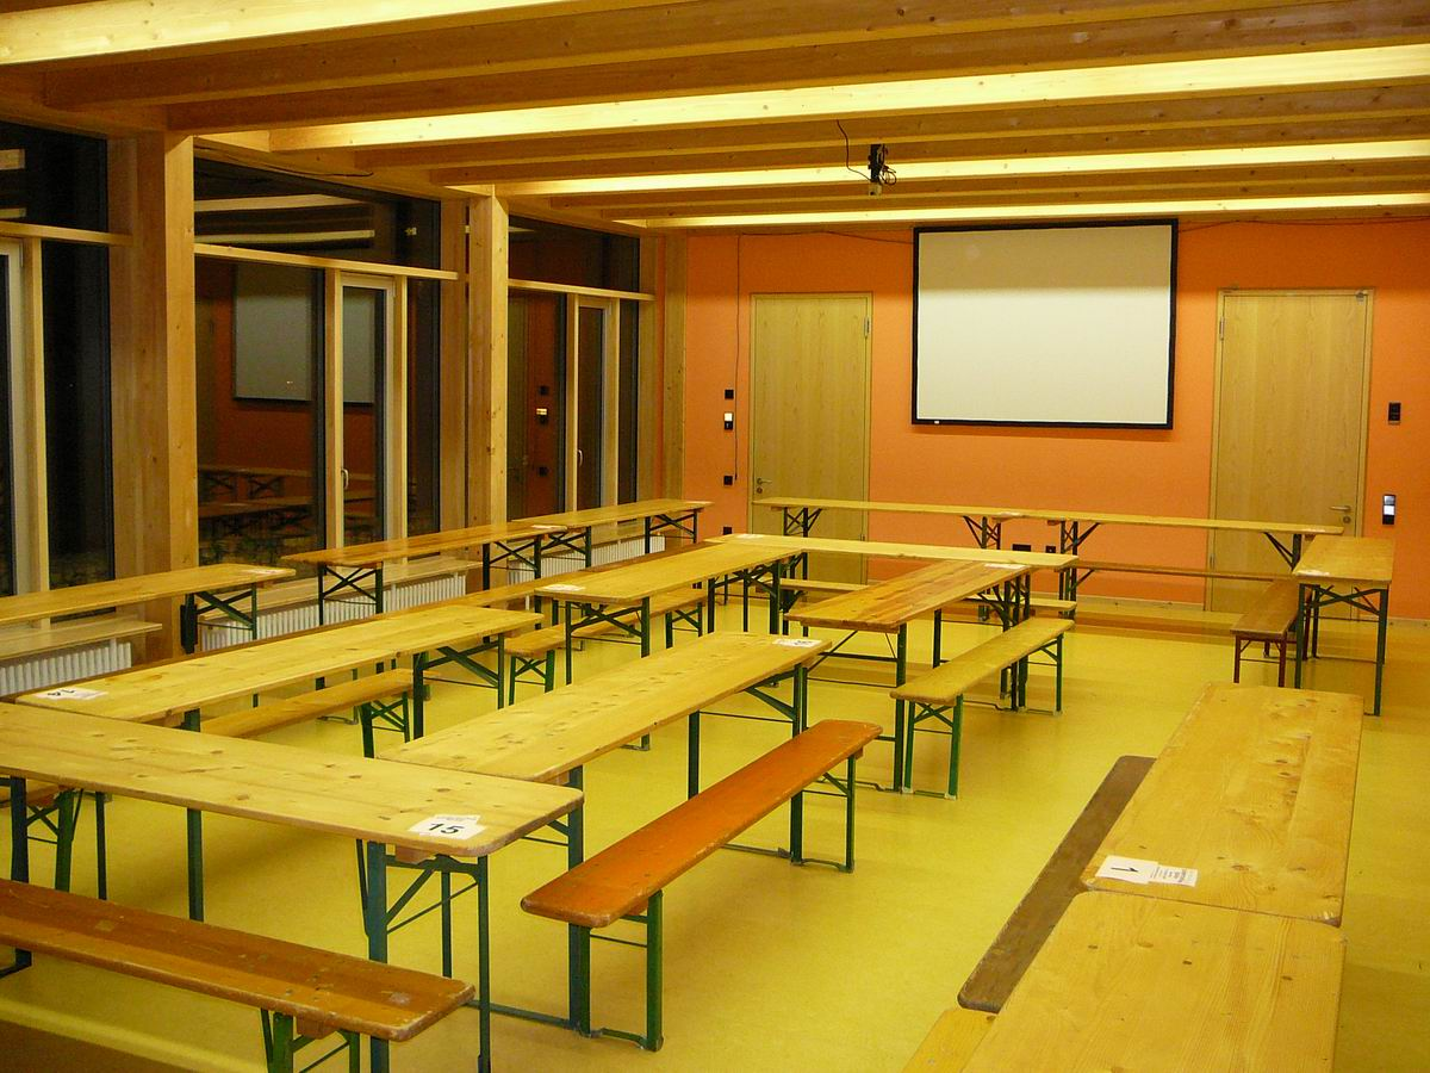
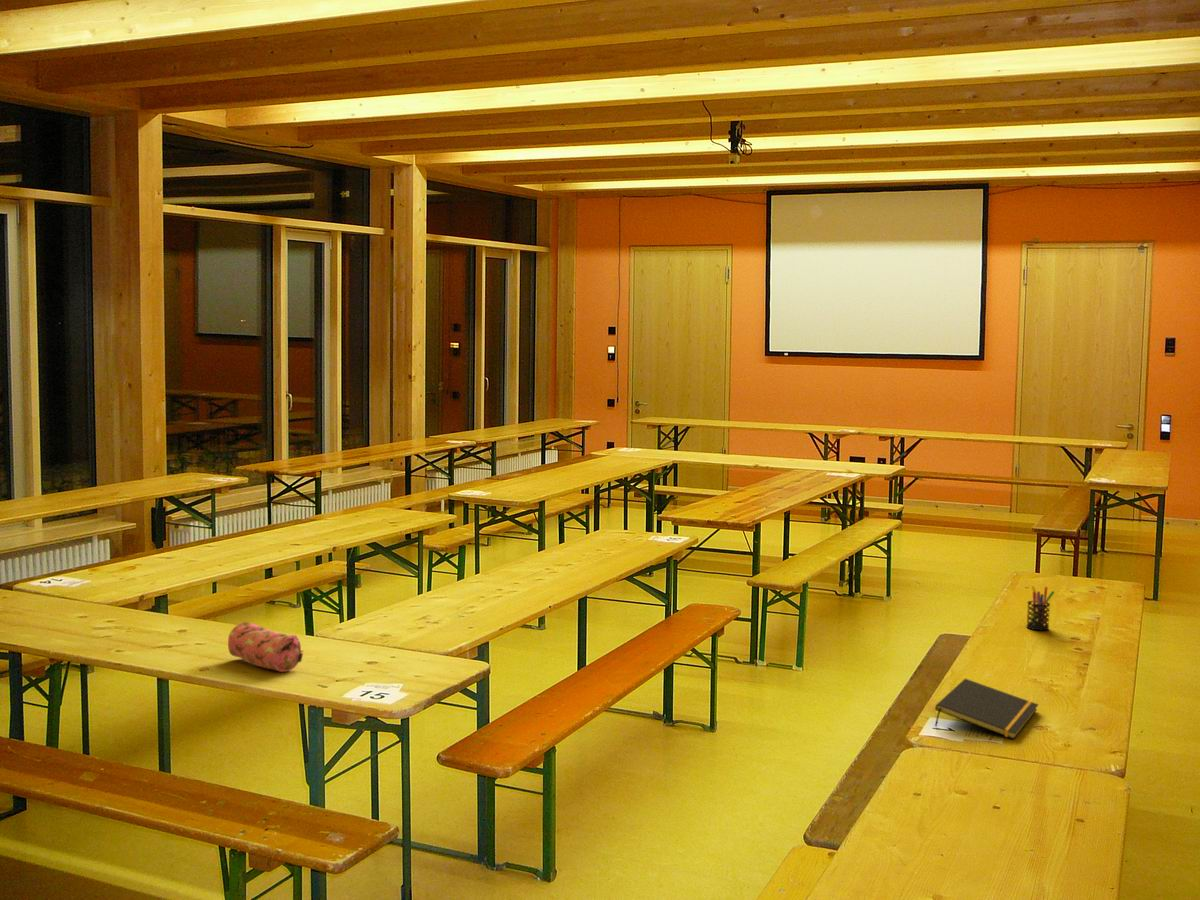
+ notepad [934,678,1040,740]
+ pencil case [227,621,304,673]
+ pen holder [1025,585,1056,631]
